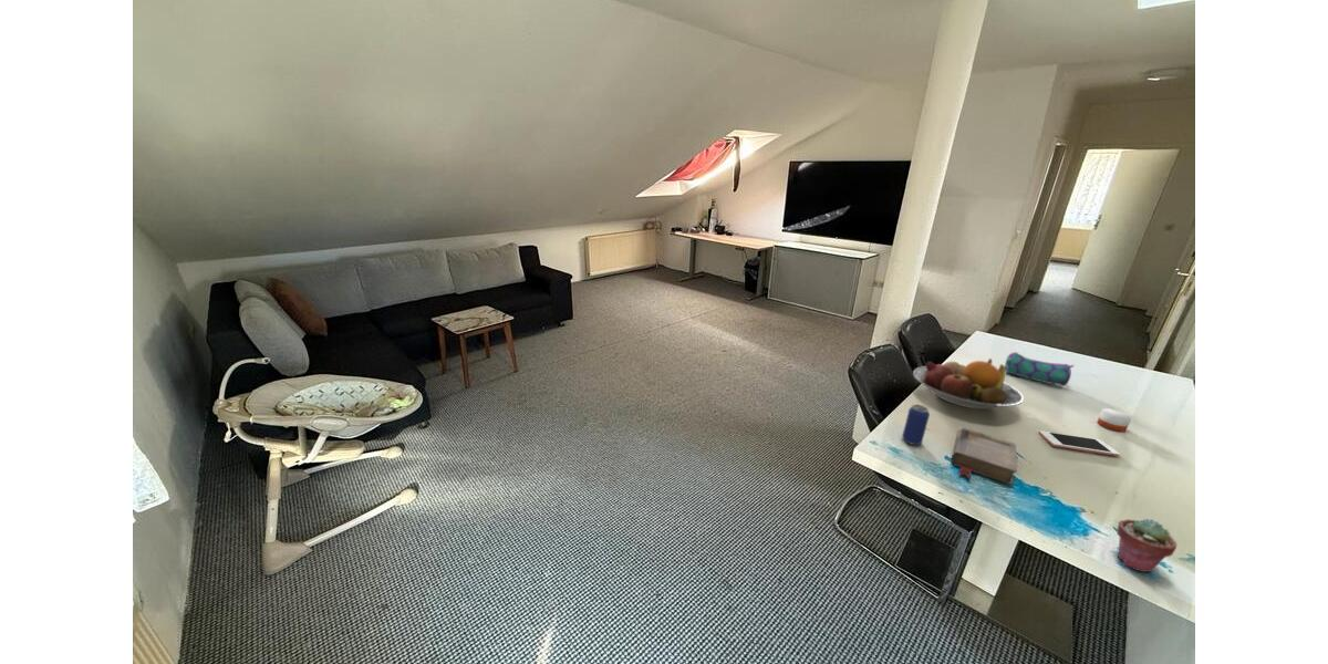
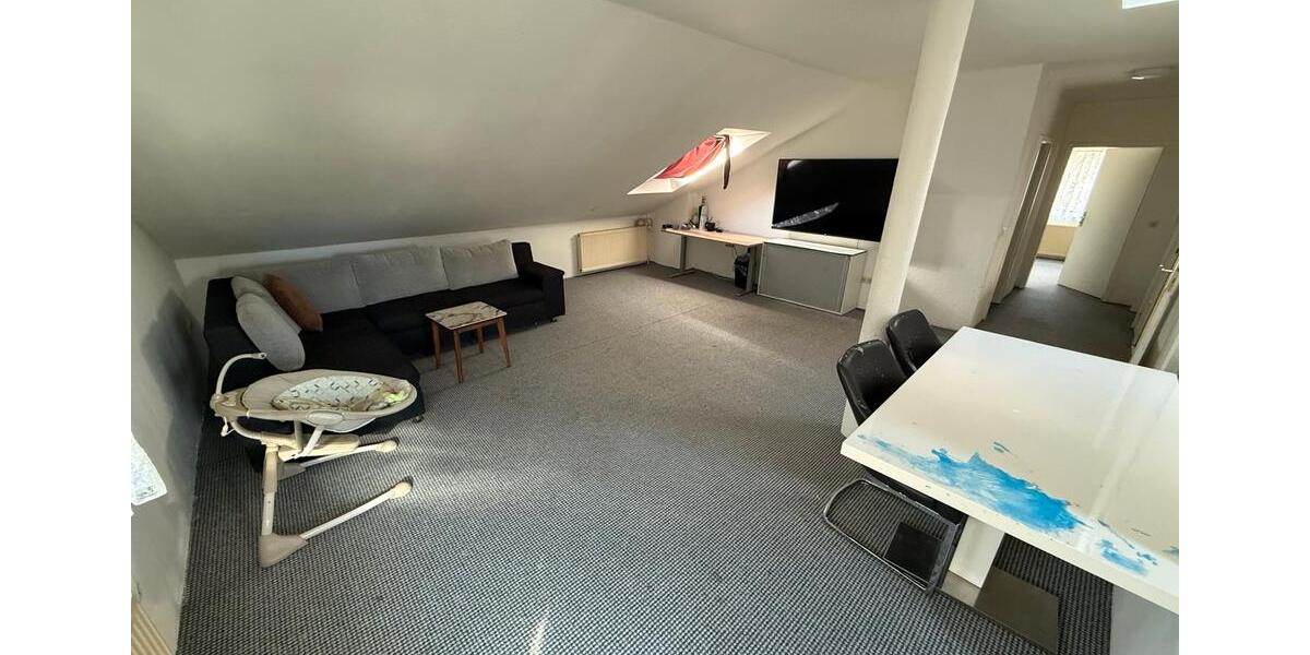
- fruit bowl [912,357,1025,409]
- candle [1097,407,1132,433]
- beverage can [901,404,931,446]
- pencil case [1004,351,1075,387]
- book [951,427,1018,486]
- potted succulent [1116,518,1177,573]
- cell phone [1038,429,1121,457]
